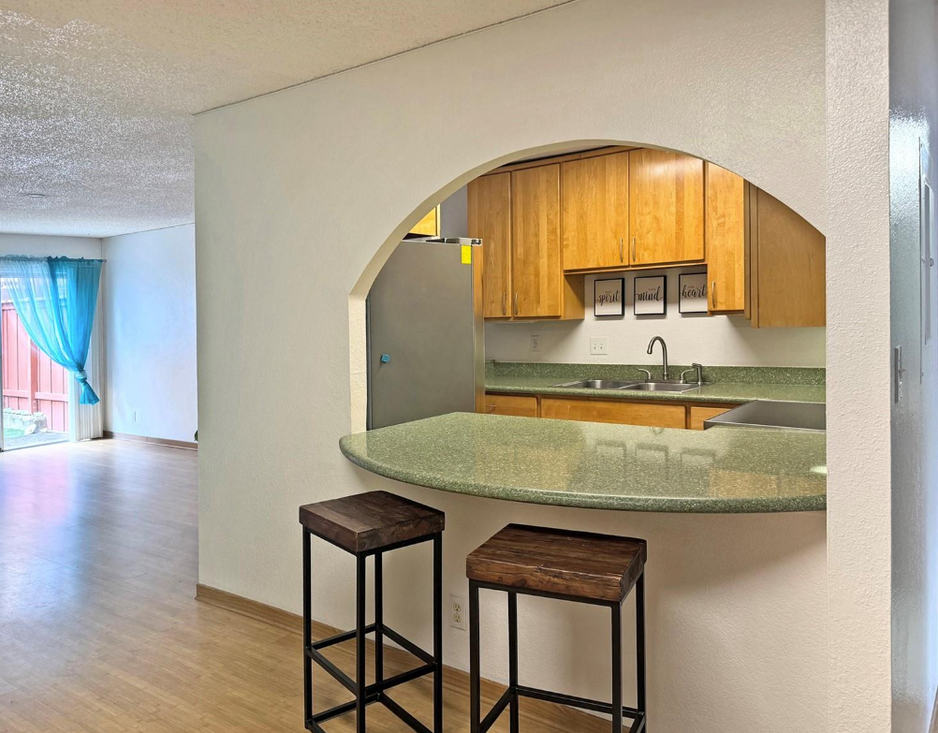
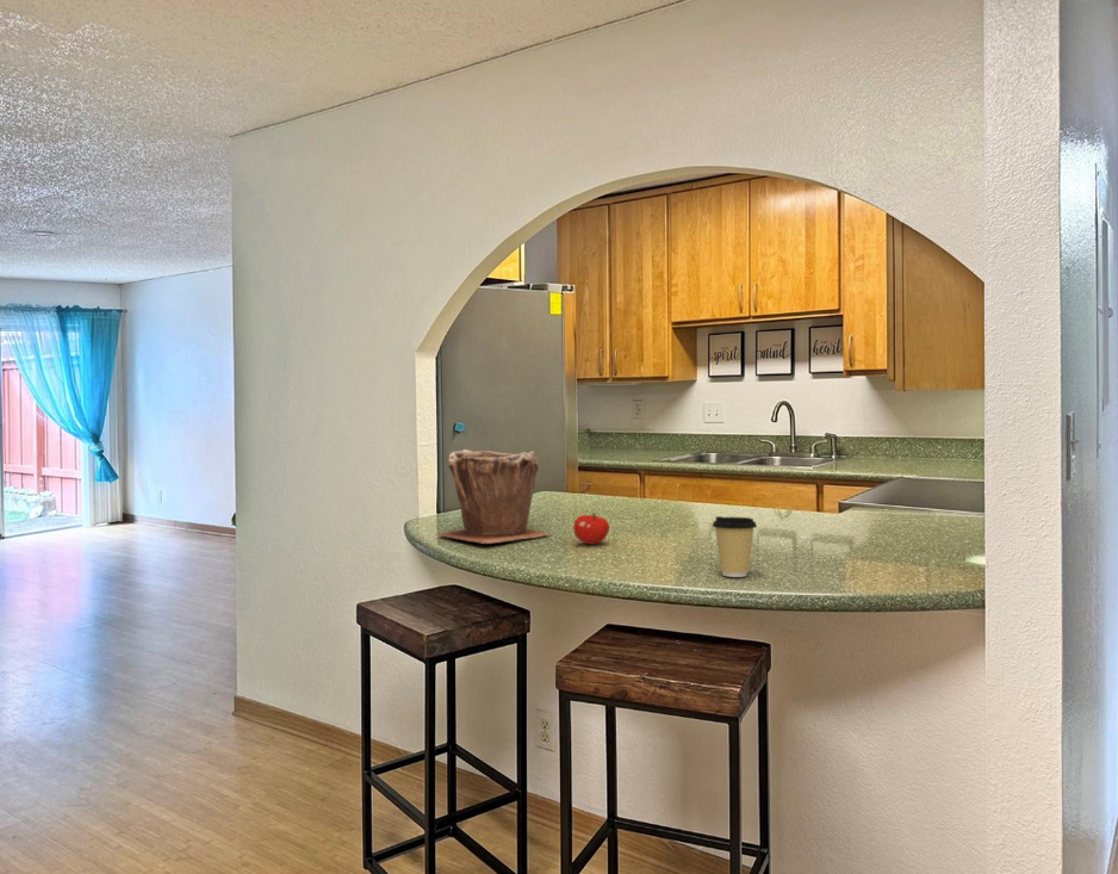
+ plant pot [436,448,551,545]
+ coffee cup [712,515,758,578]
+ fruit [572,512,610,545]
